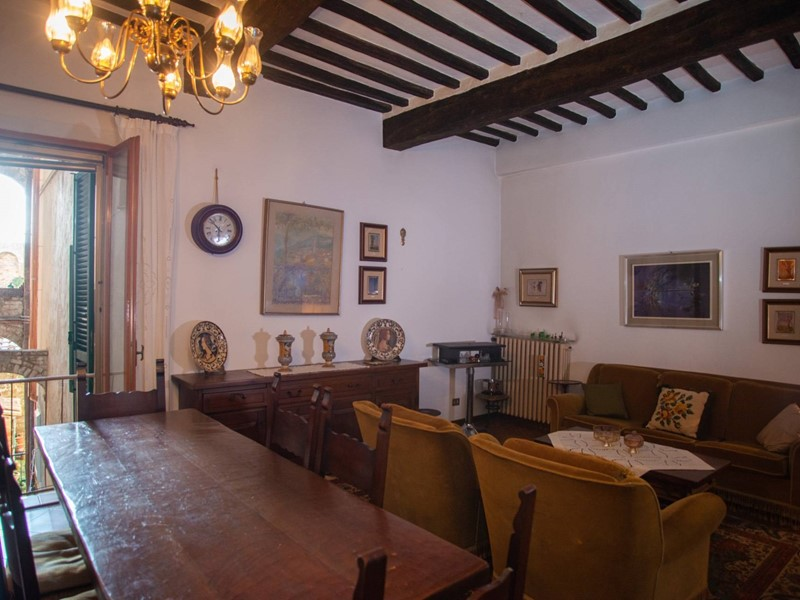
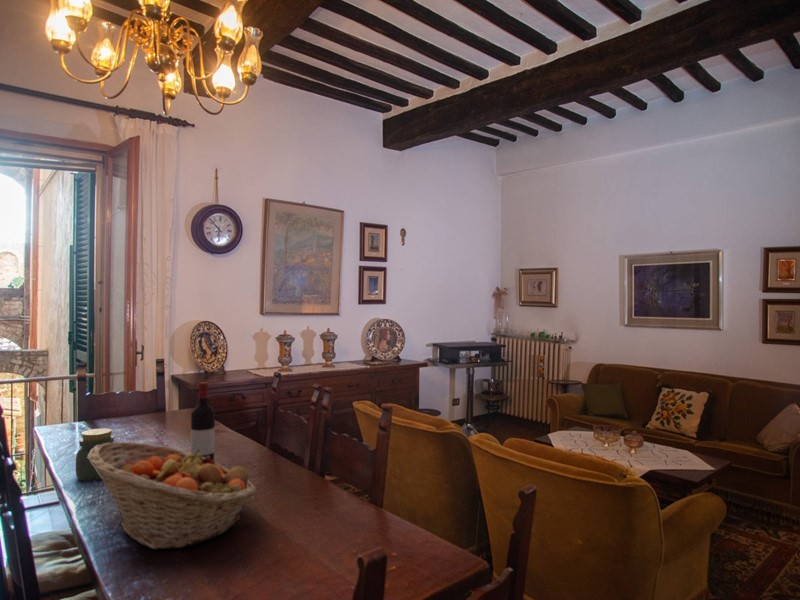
+ wine bottle [190,381,216,462]
+ fruit basket [87,441,257,550]
+ jar [75,427,115,482]
